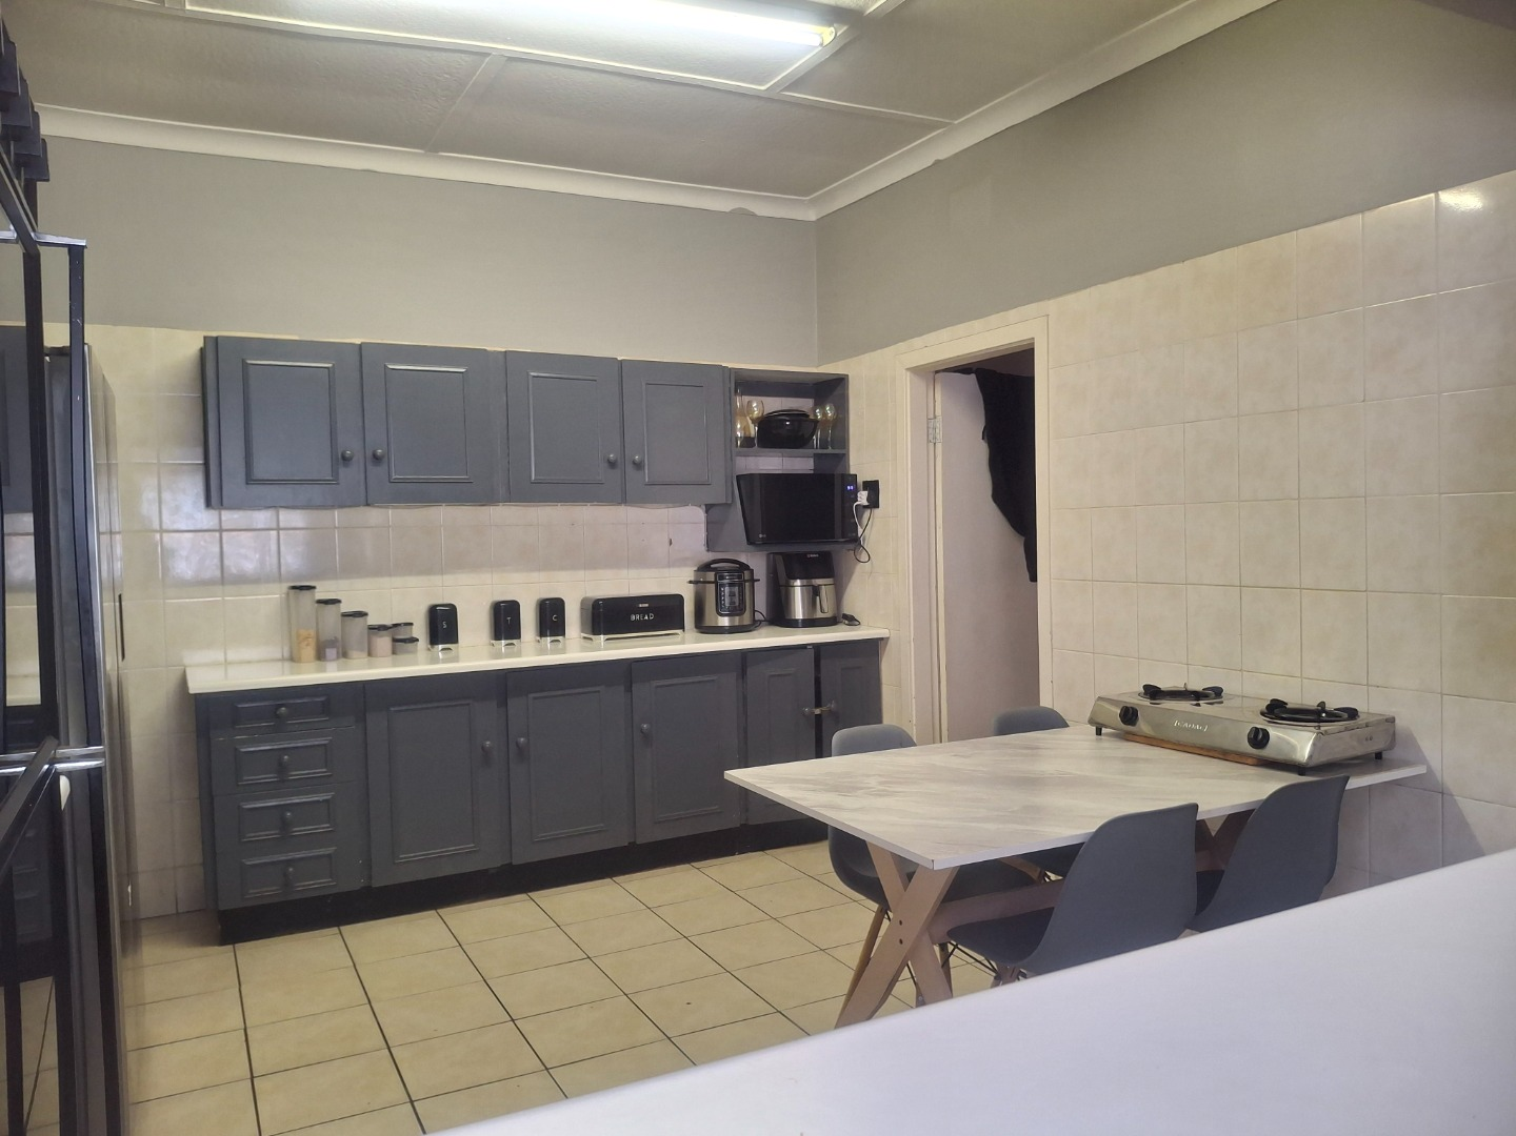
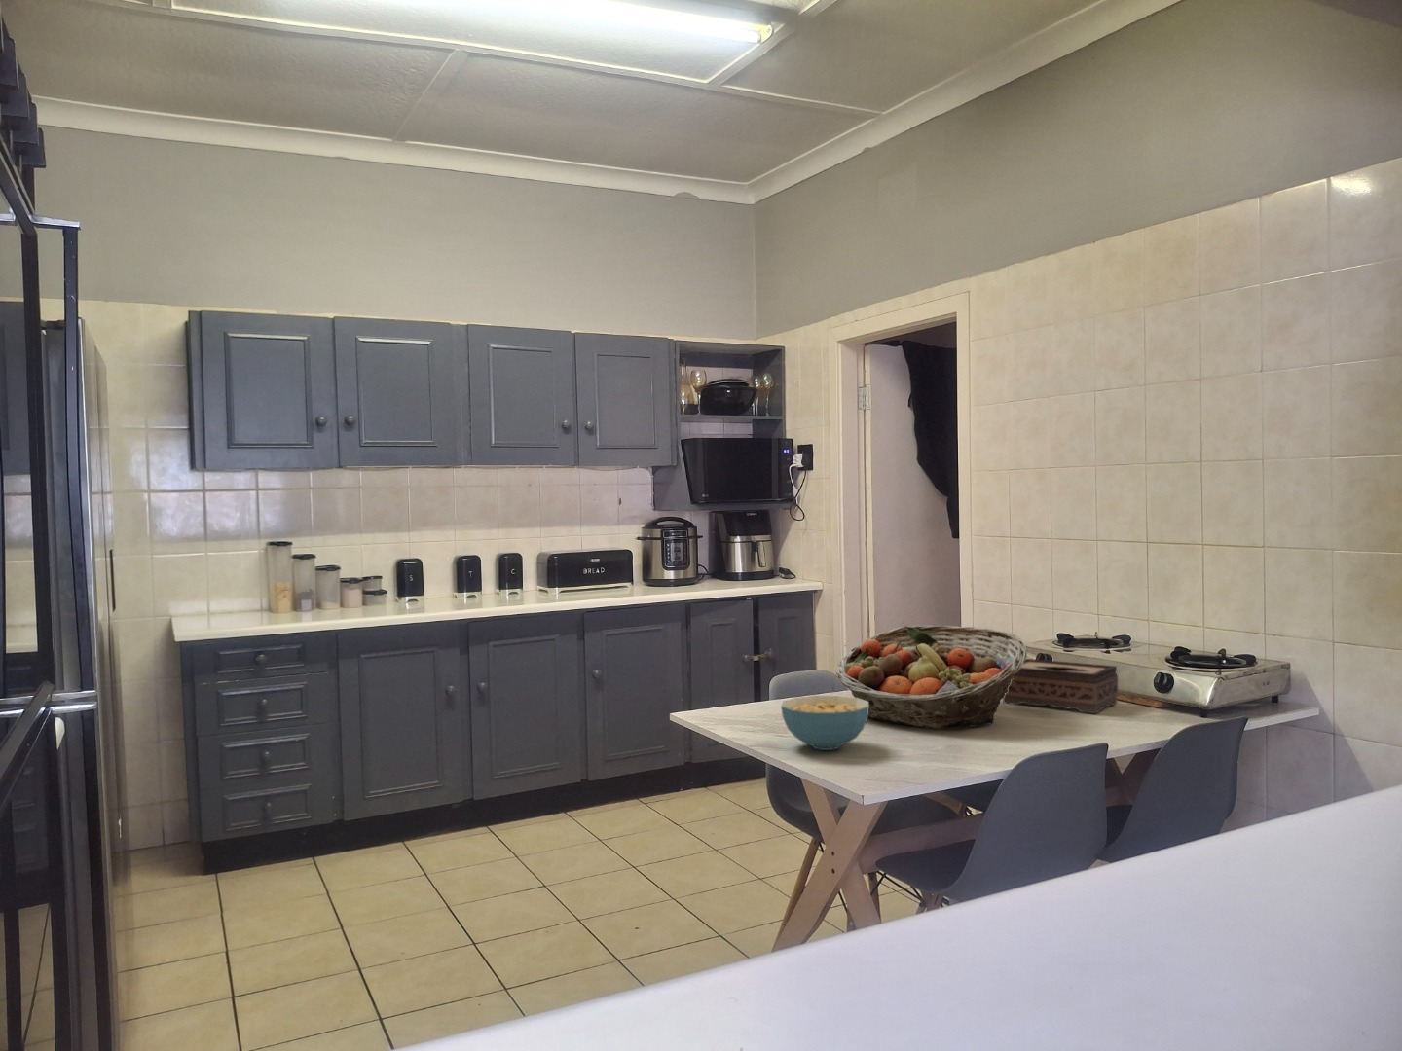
+ tissue box [1002,658,1118,714]
+ cereal bowl [779,694,869,752]
+ fruit basket [836,625,1028,730]
